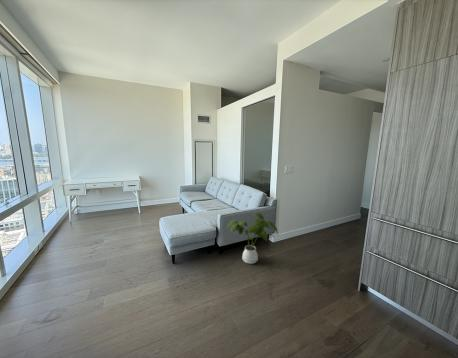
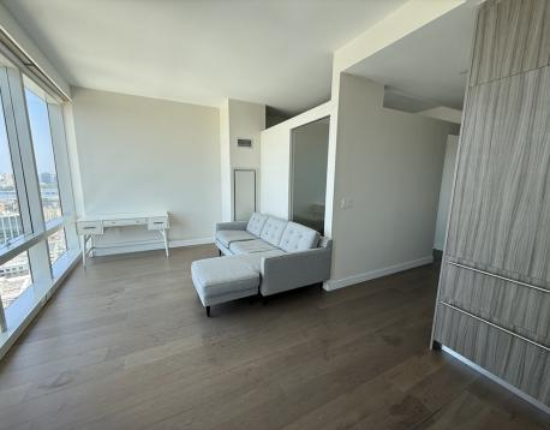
- house plant [226,212,279,265]
